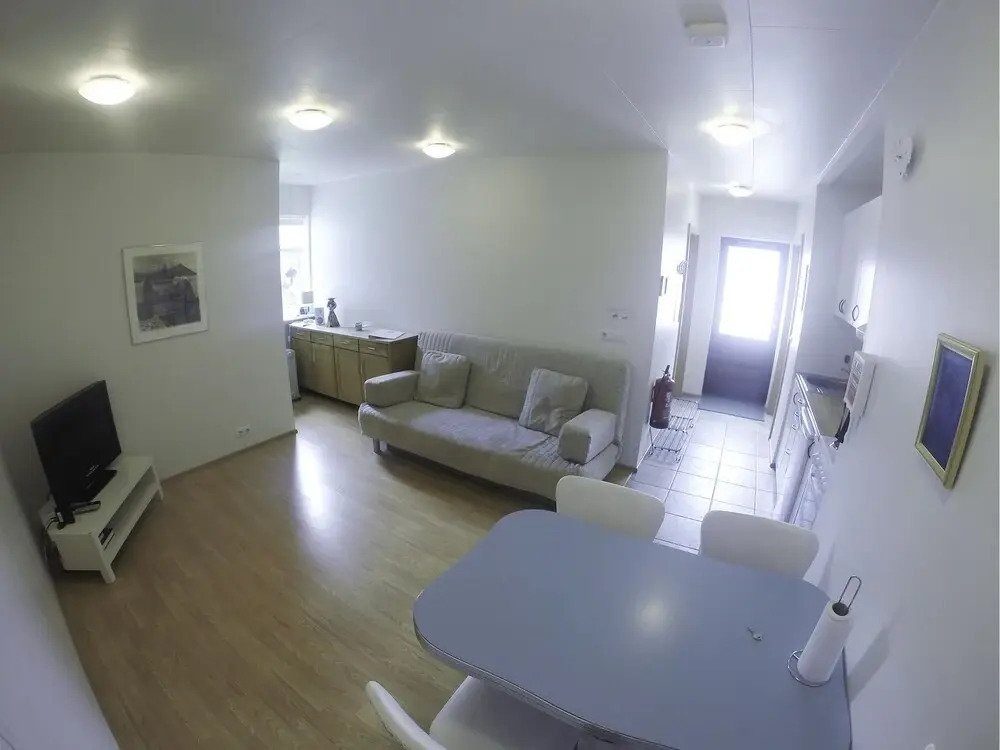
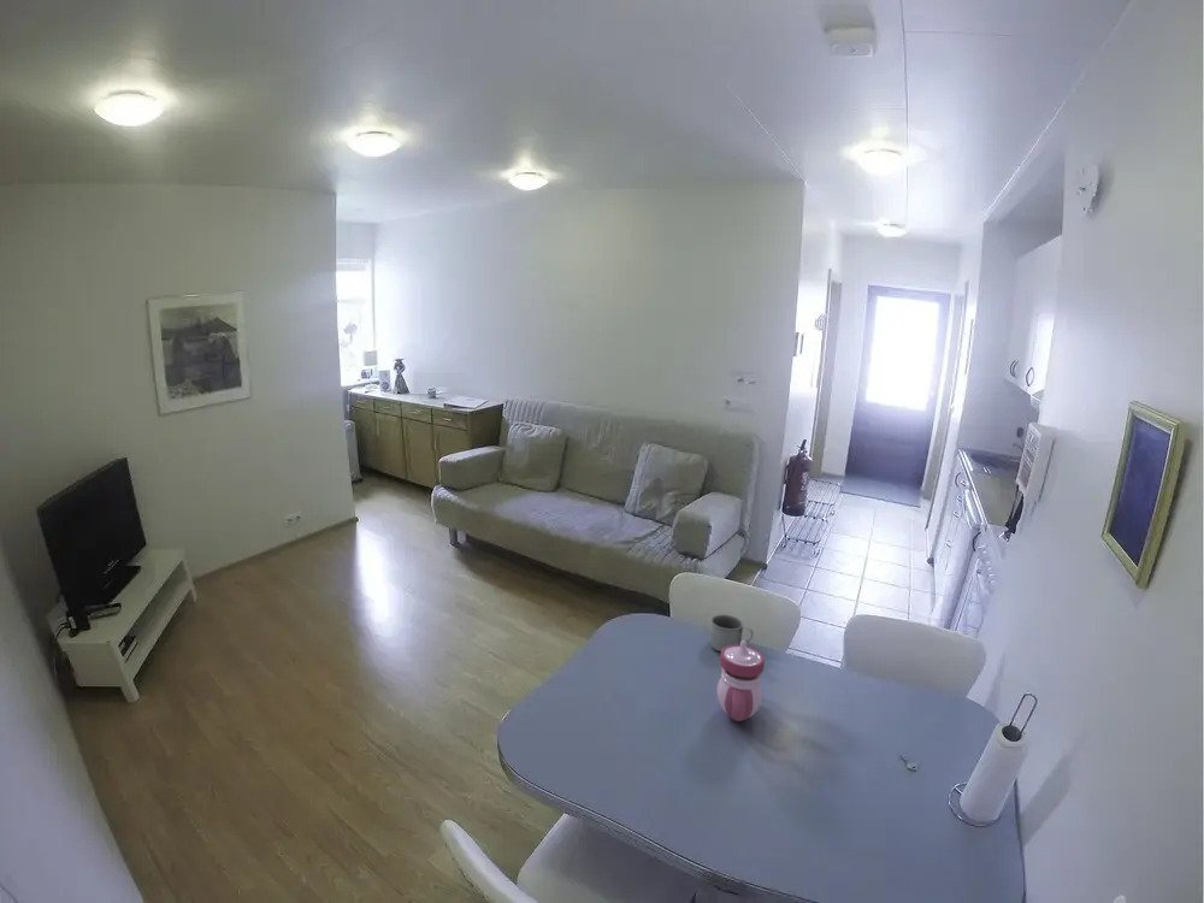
+ sippy cup [715,639,766,722]
+ mug [709,613,754,653]
